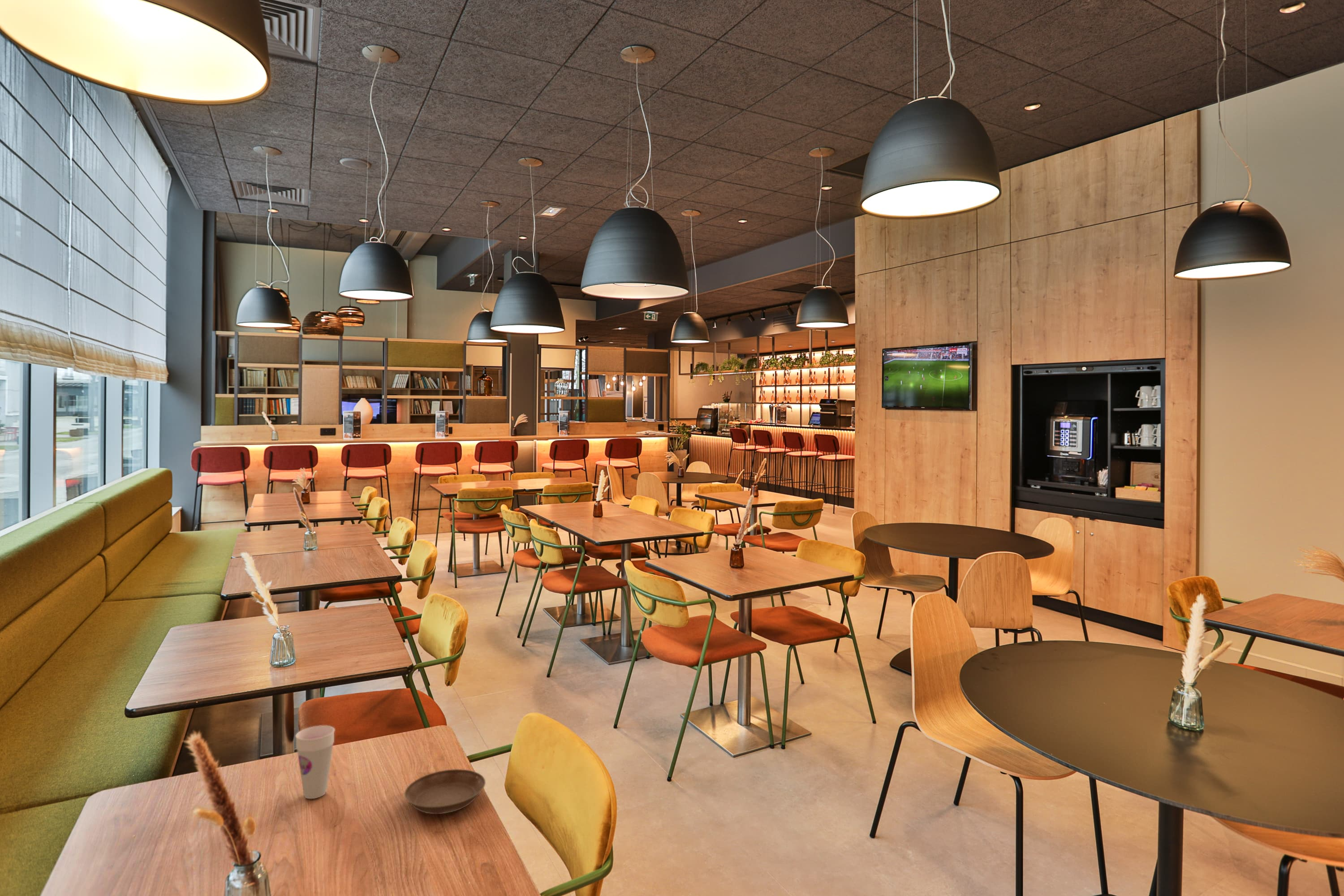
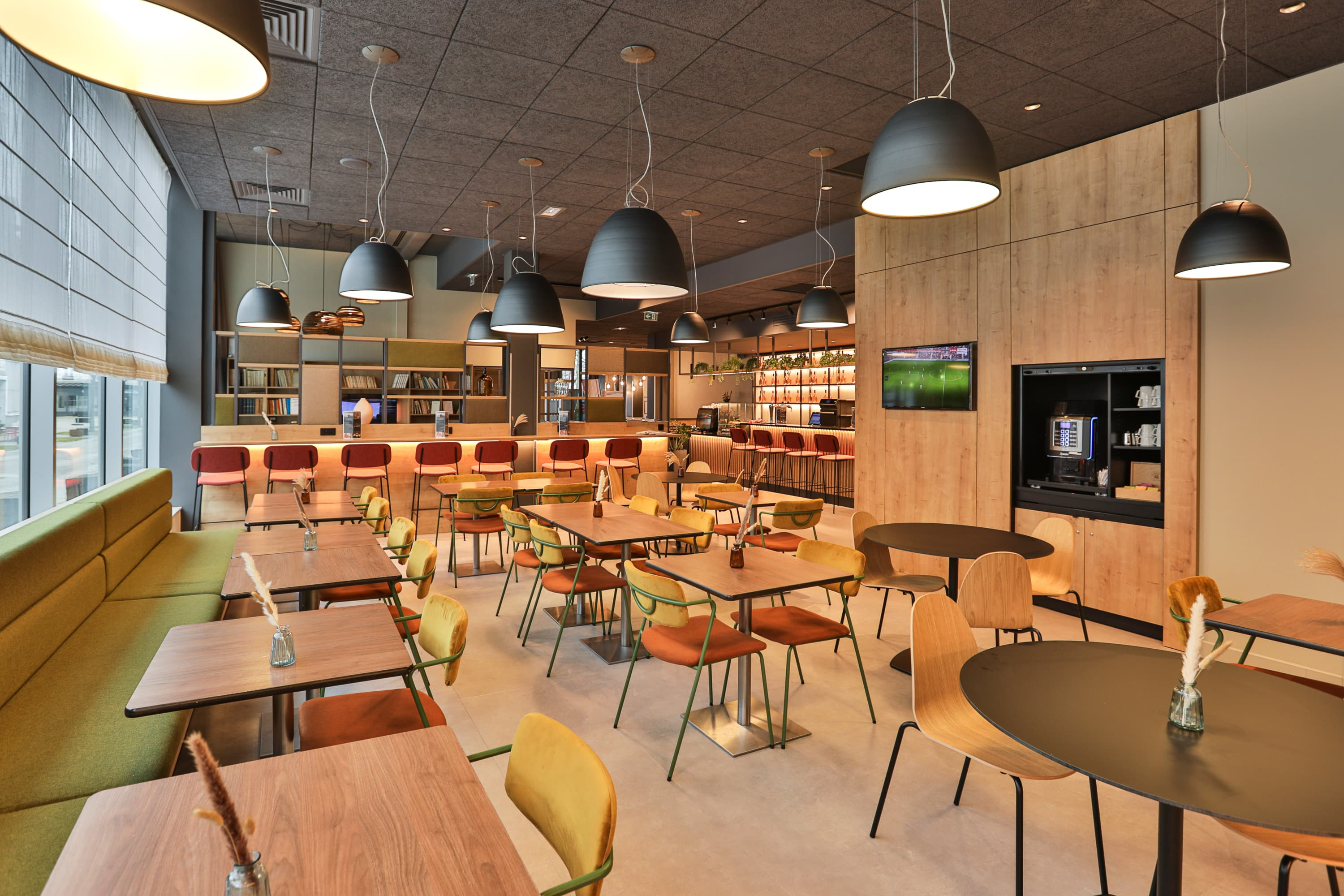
- saucer [404,769,486,814]
- cup [295,725,336,799]
